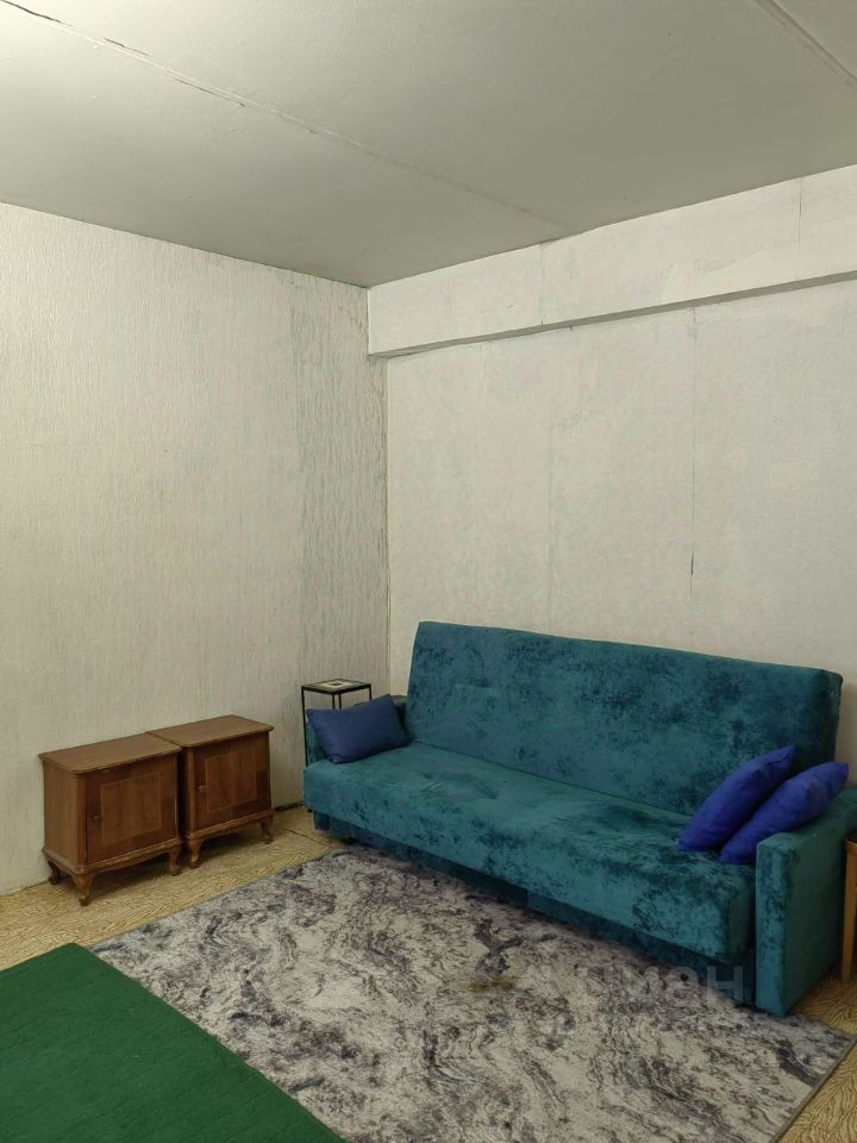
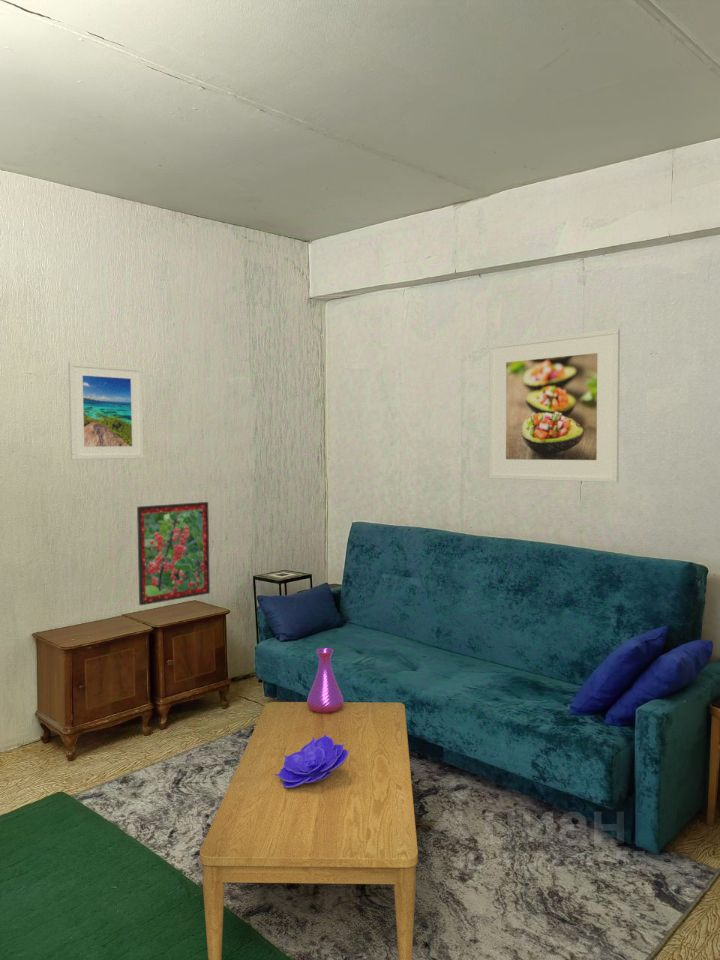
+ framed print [136,501,211,606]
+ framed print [67,360,145,461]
+ coffee table [199,701,419,960]
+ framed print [488,328,621,483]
+ decorative bowl [275,734,348,788]
+ vase [306,647,344,713]
